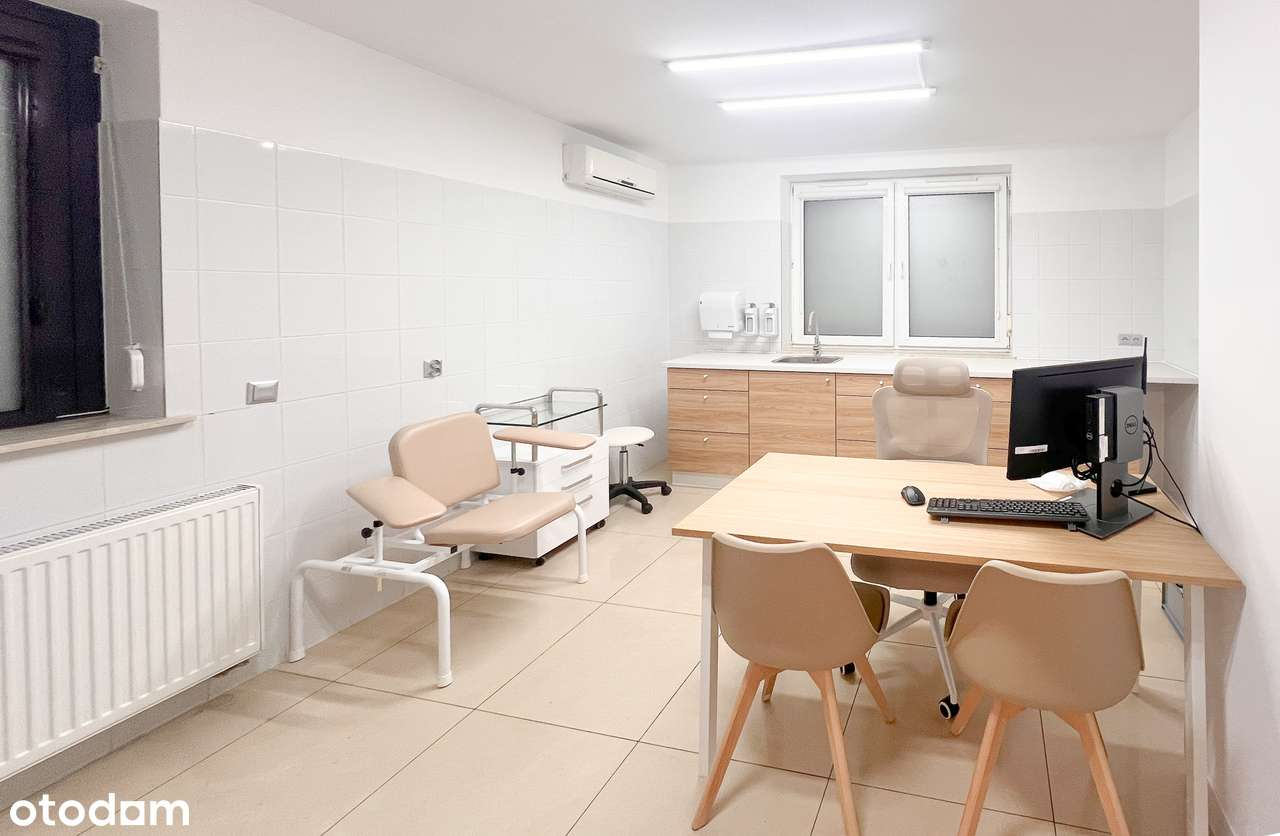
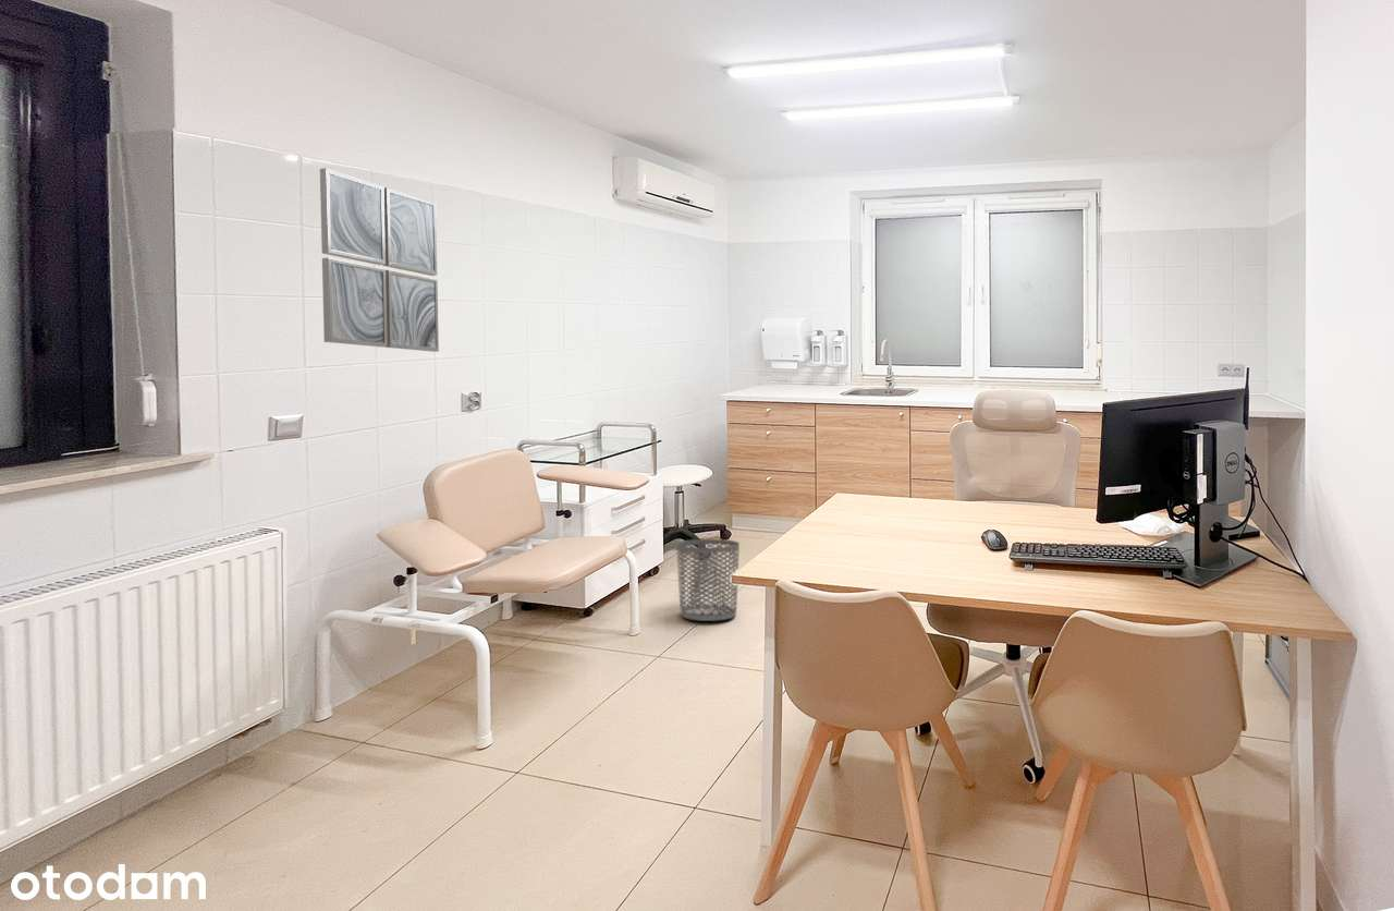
+ waste bin [675,538,741,622]
+ wall art [319,167,440,353]
